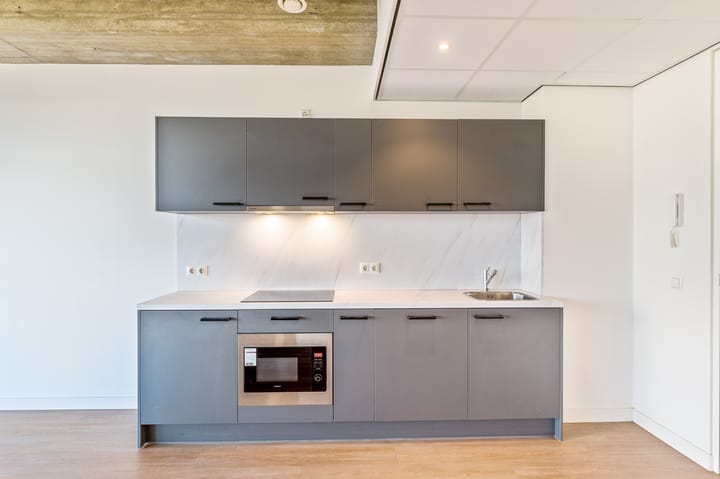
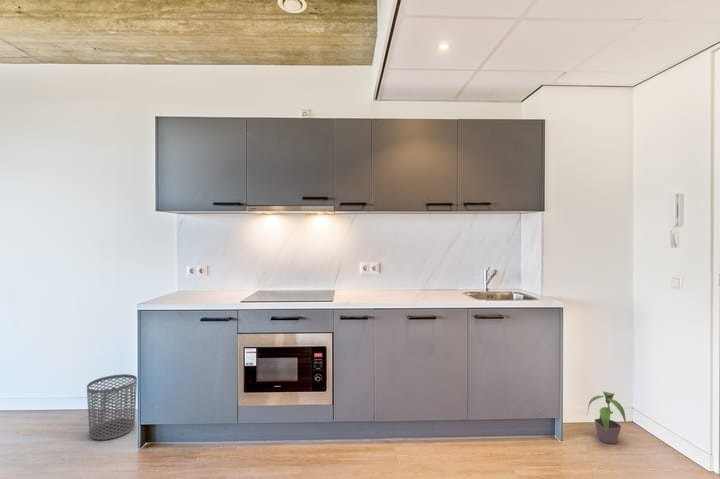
+ waste bin [86,373,138,441]
+ potted plant [586,390,627,445]
